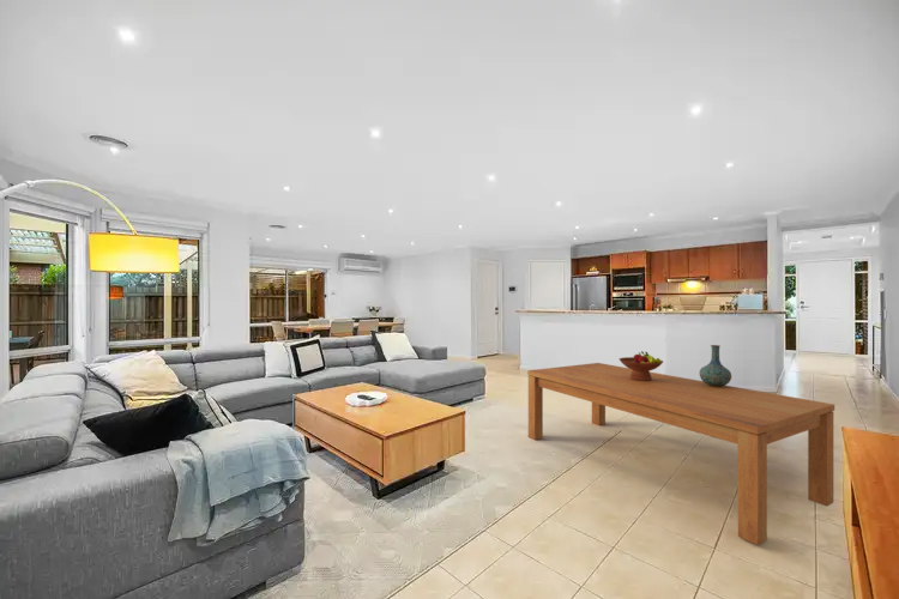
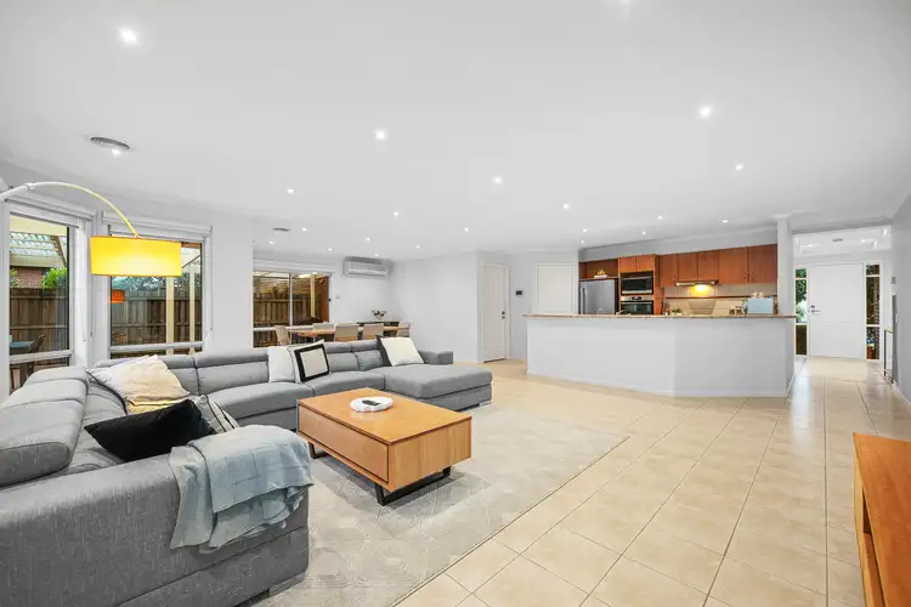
- dining table [526,362,835,546]
- vase [699,344,732,387]
- fruit bowl [619,350,664,381]
